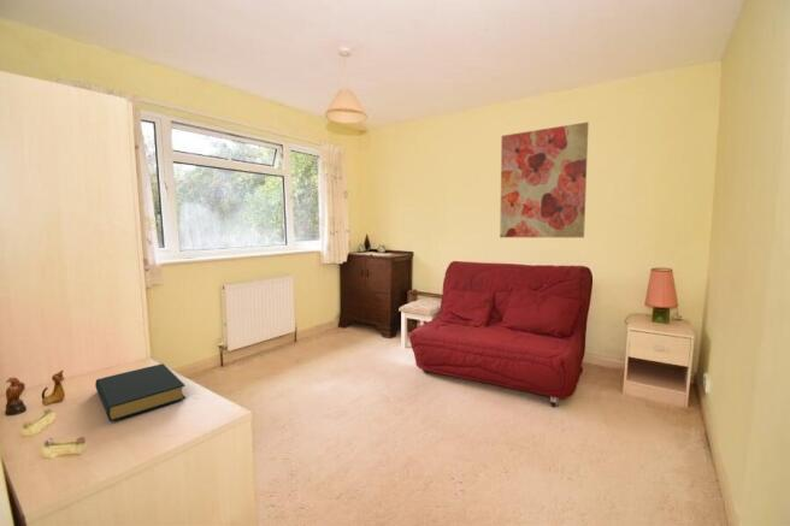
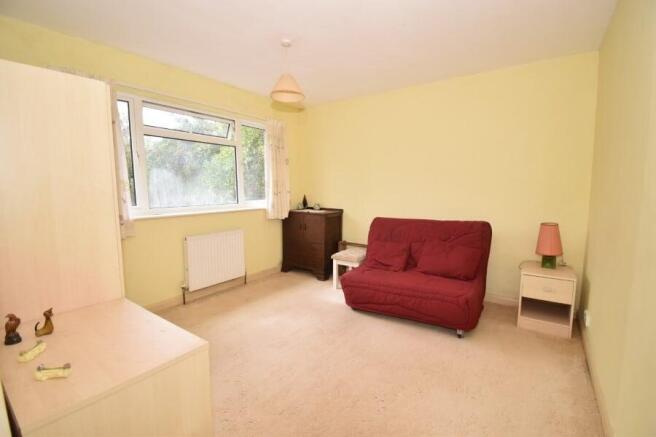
- wall art [499,122,590,238]
- hardback book [94,362,187,422]
